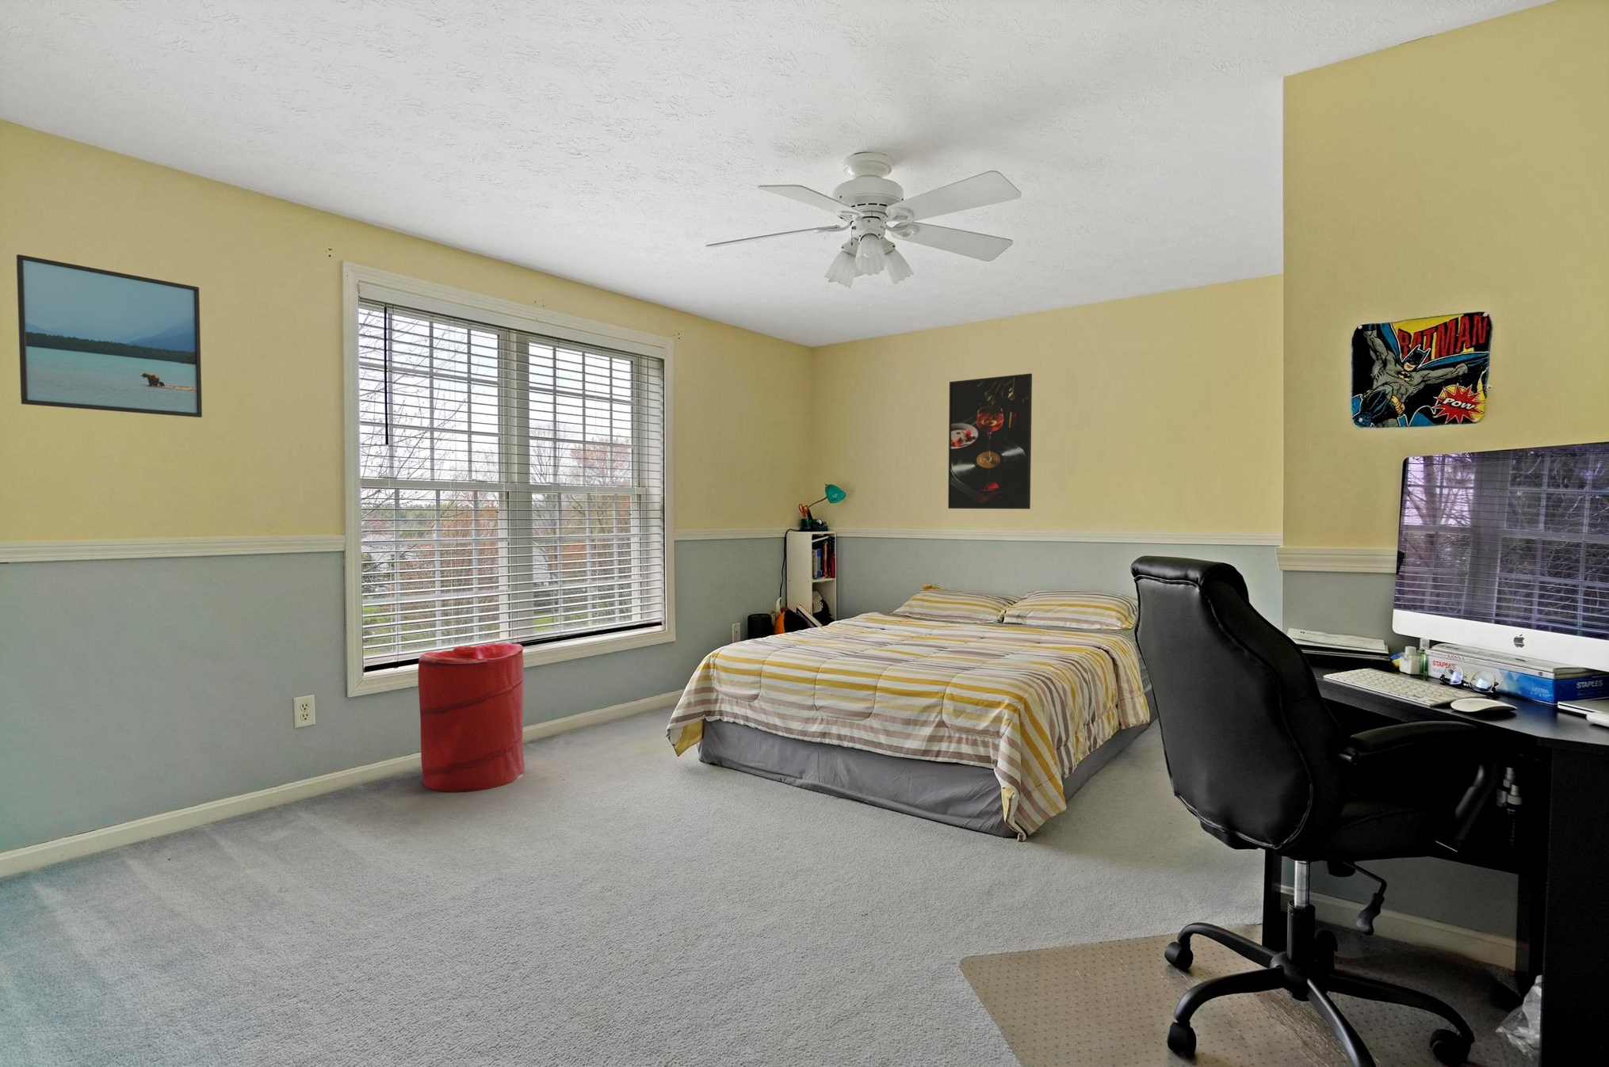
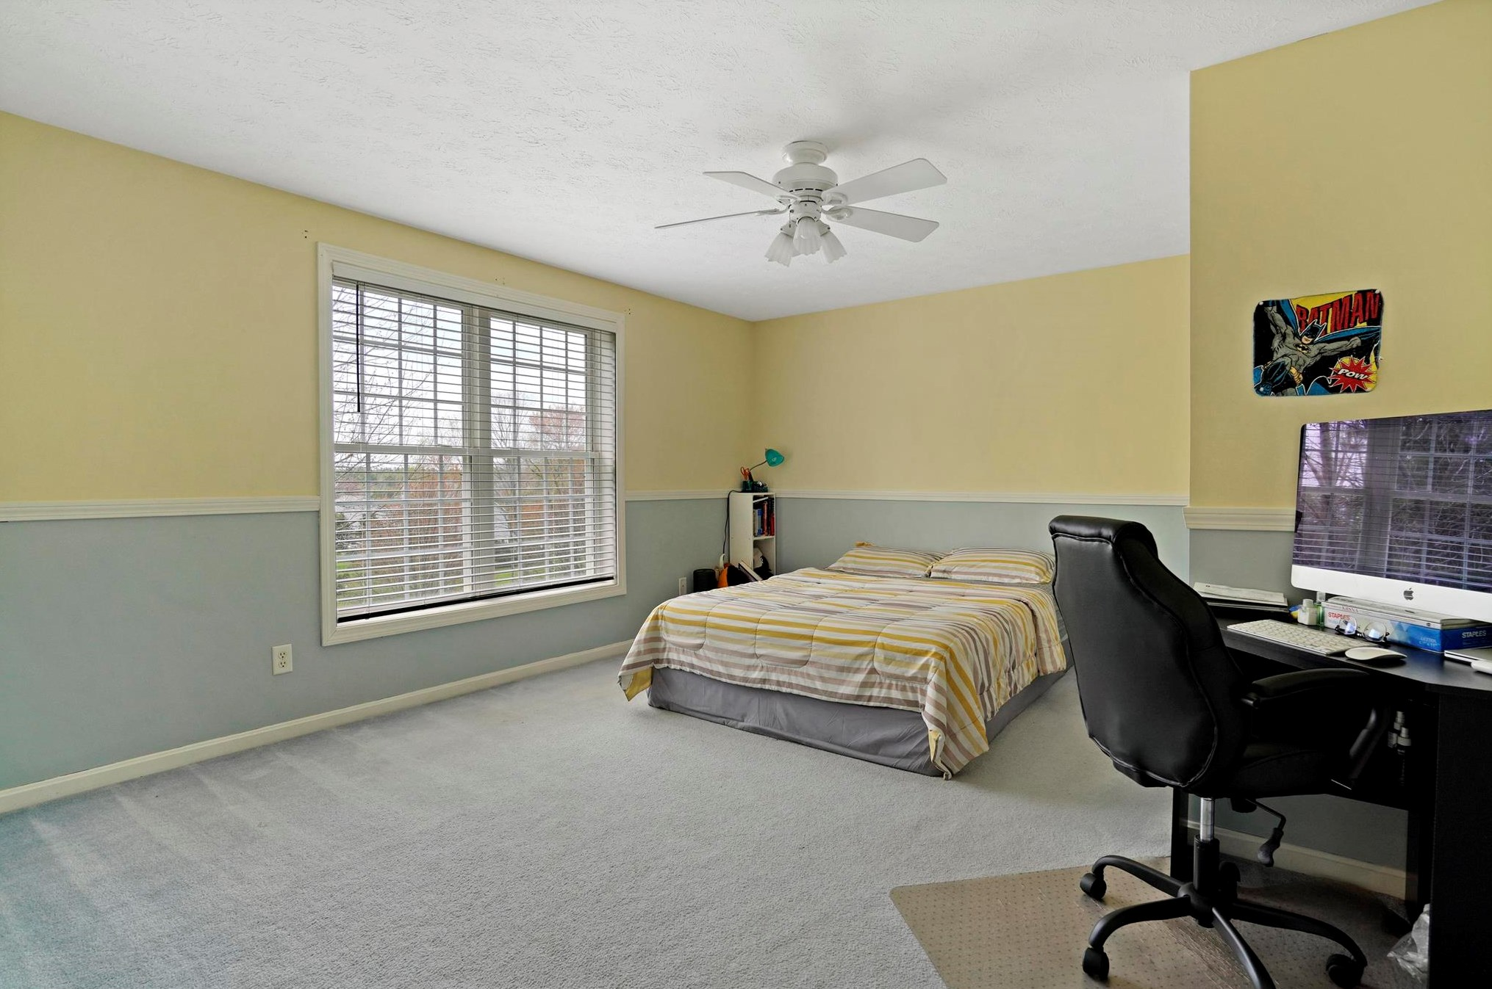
- laundry hamper [417,642,525,793]
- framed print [15,254,202,418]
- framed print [947,373,1033,510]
